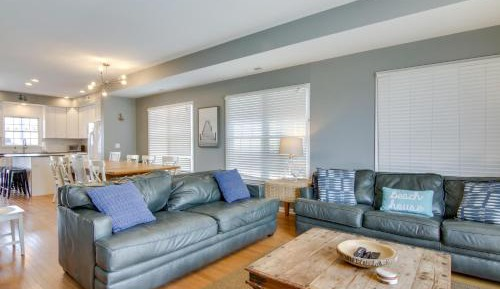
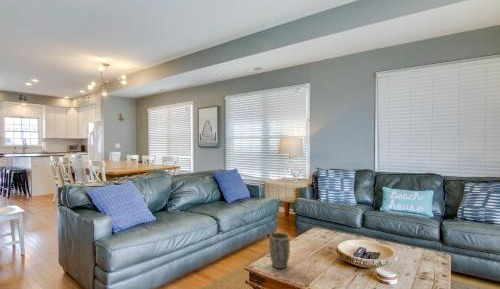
+ plant pot [268,232,291,269]
